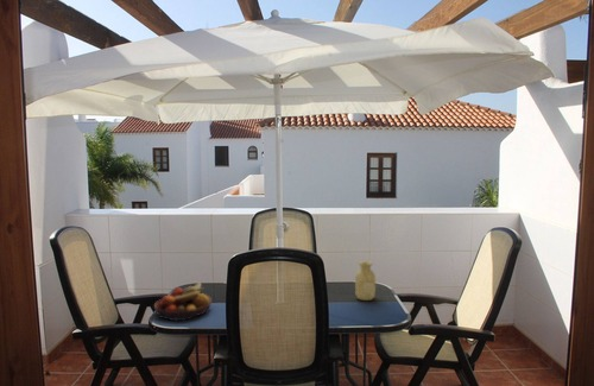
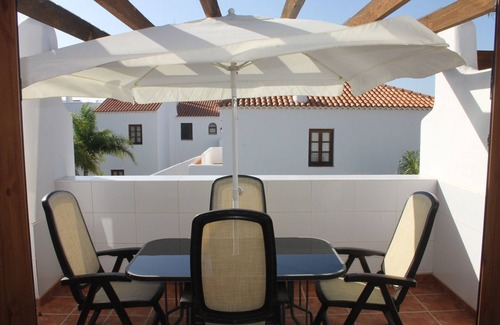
- fruit bowl [153,281,213,322]
- vase [354,260,377,302]
